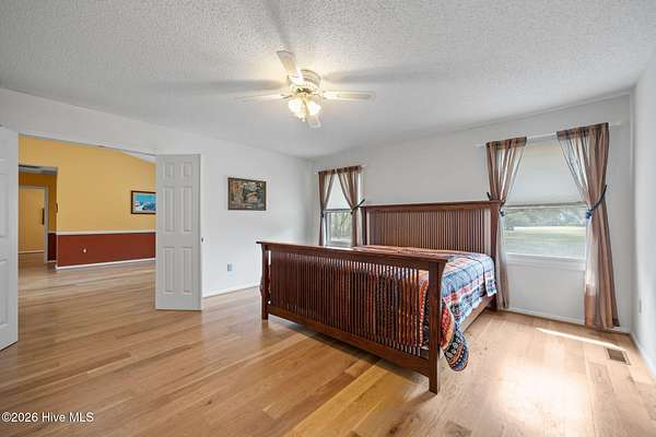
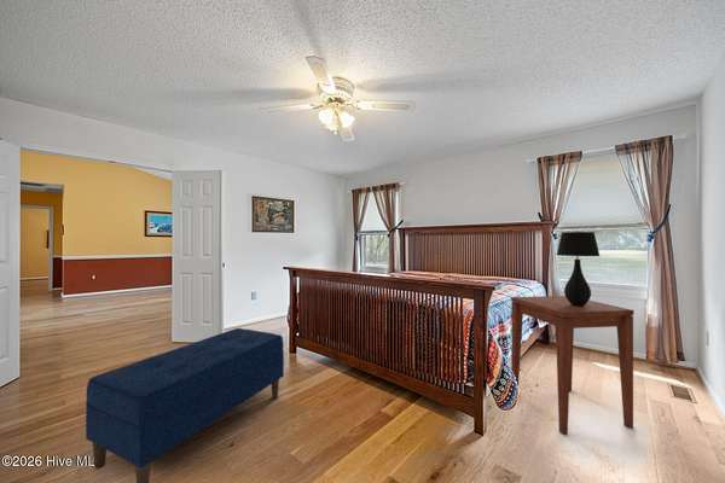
+ table lamp [556,231,601,307]
+ side table [510,295,634,436]
+ bench [85,327,285,483]
